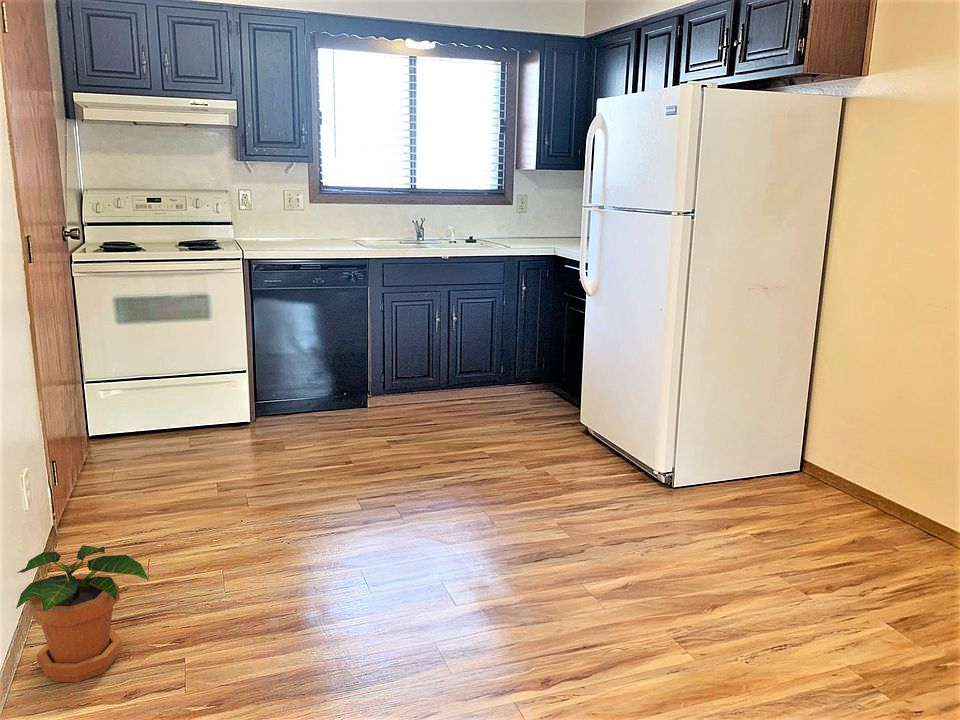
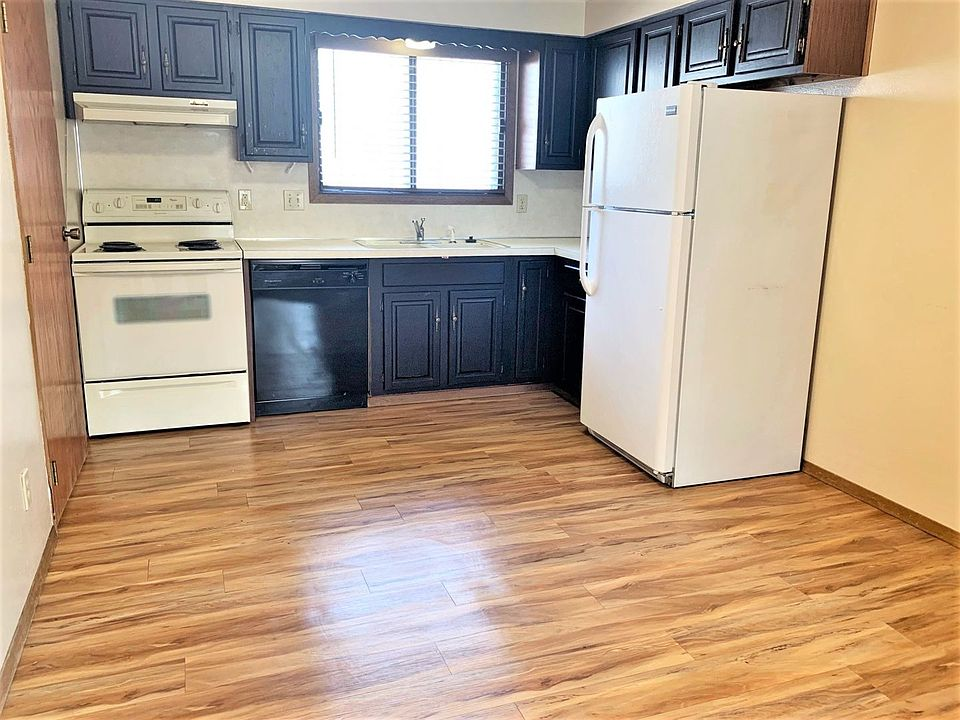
- potted plant [15,544,150,683]
